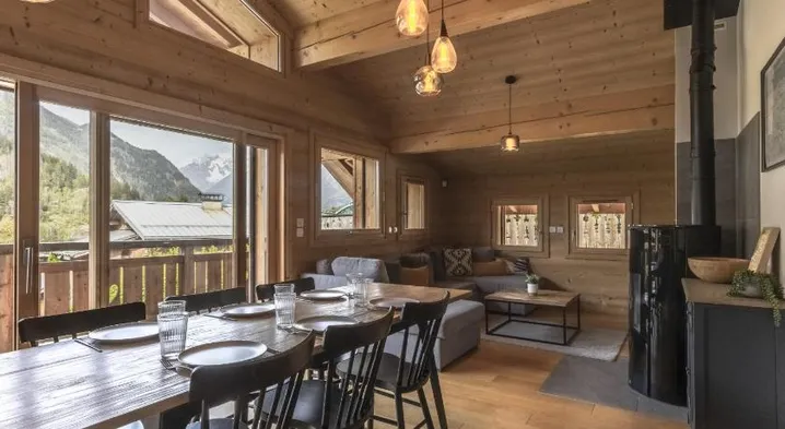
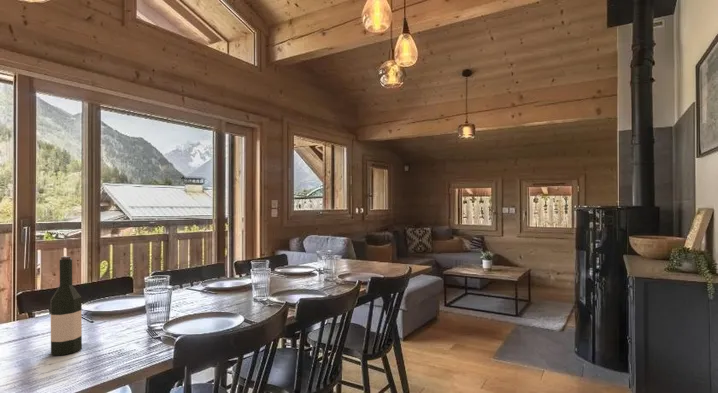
+ wine bottle [50,255,83,356]
